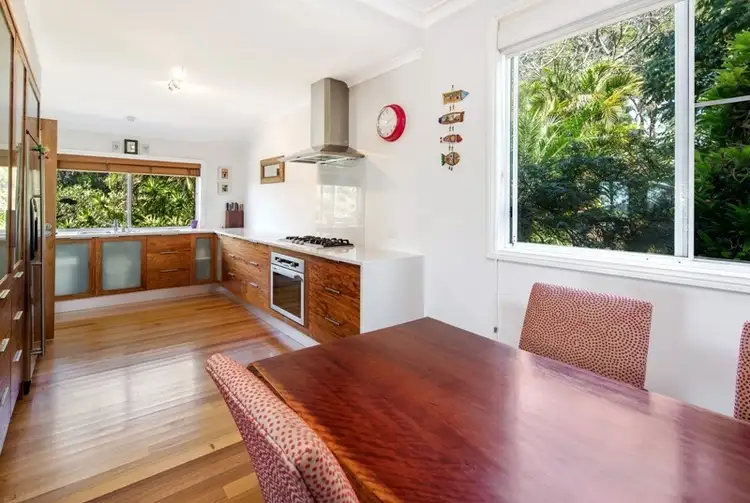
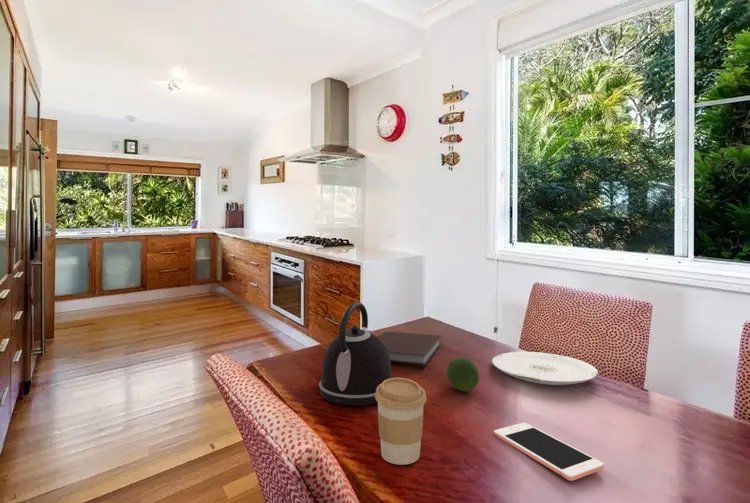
+ fruit [446,356,480,393]
+ cell phone [493,422,605,482]
+ notebook [377,331,442,367]
+ kettle [318,301,393,406]
+ coffee cup [375,377,427,466]
+ plate [491,351,599,386]
